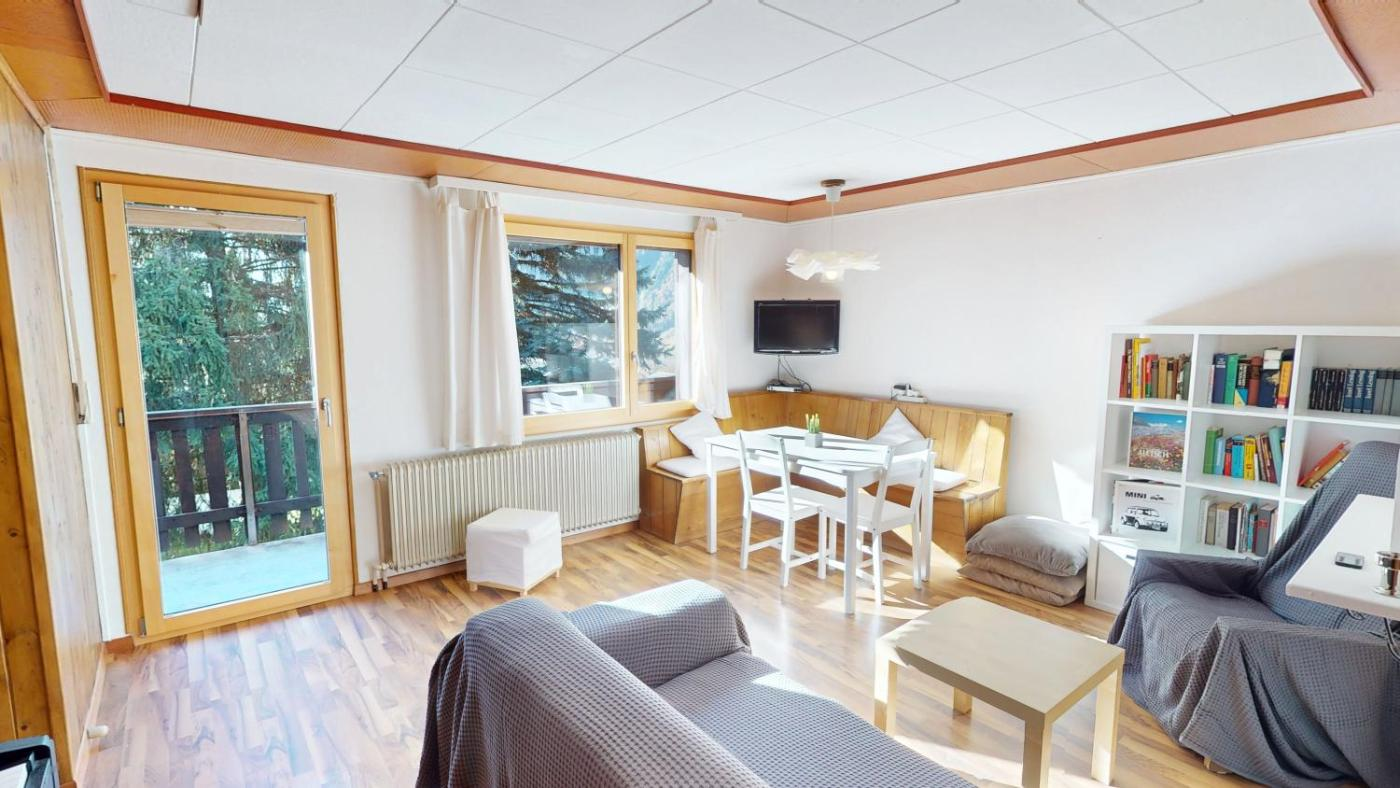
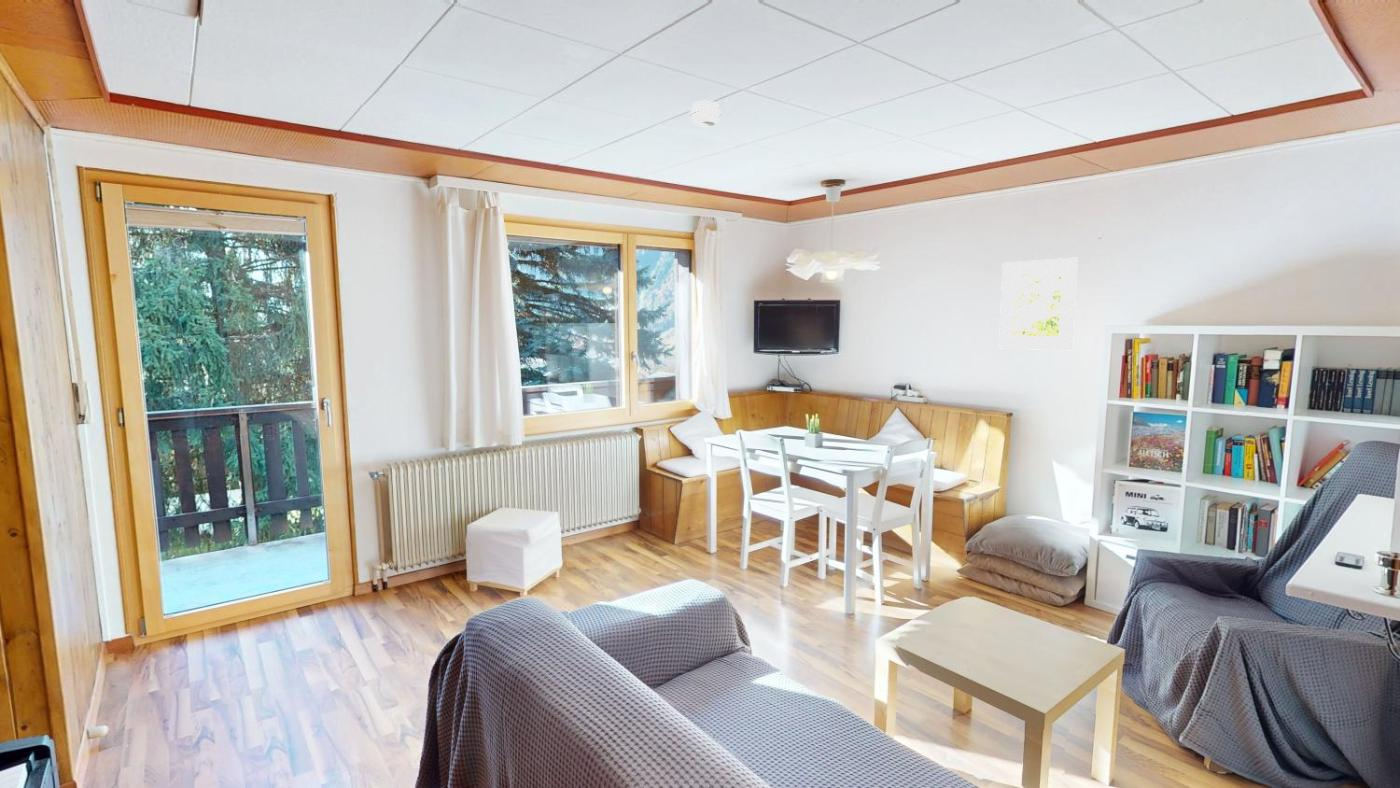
+ smoke detector [689,100,722,128]
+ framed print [998,256,1079,351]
